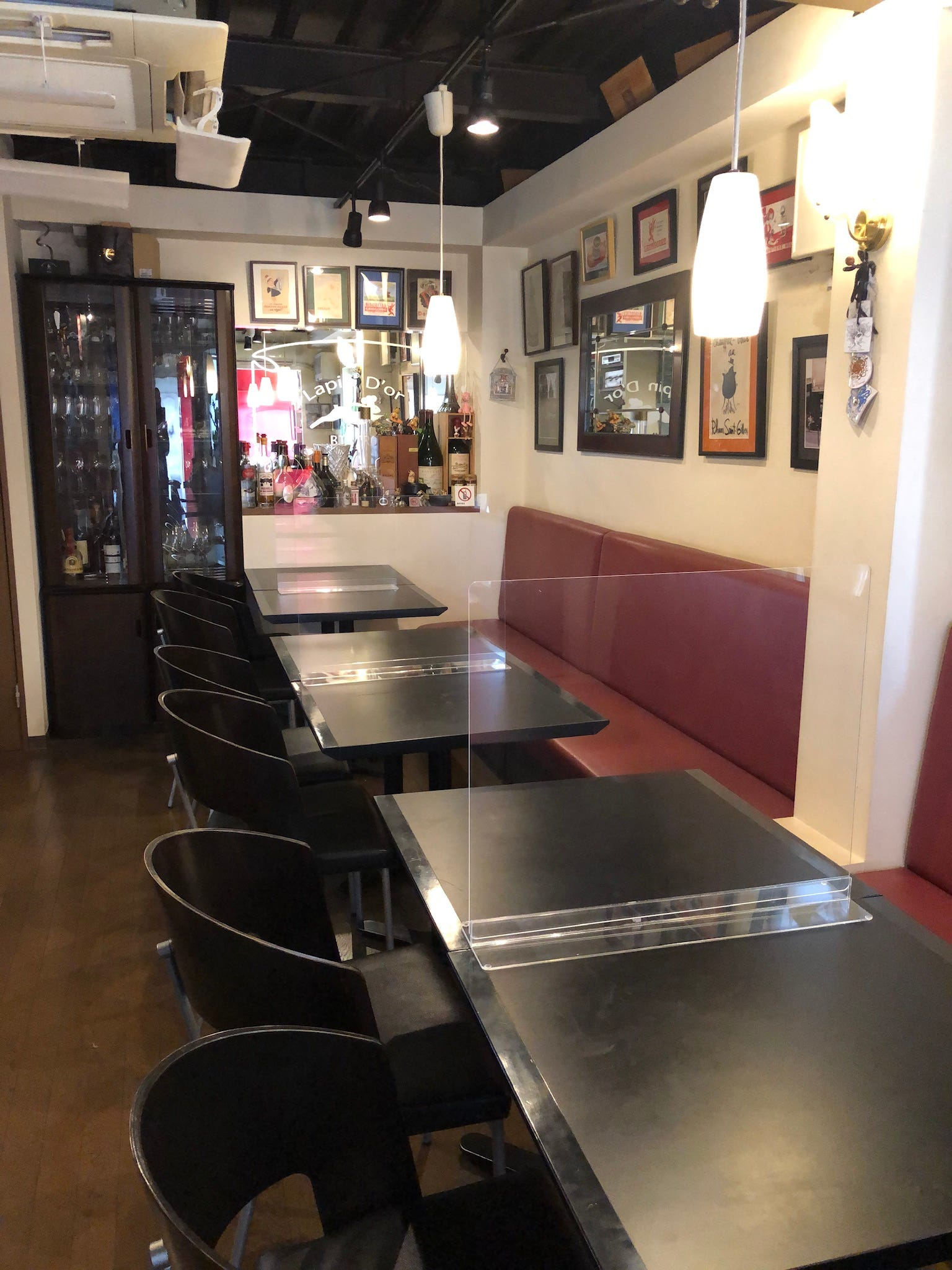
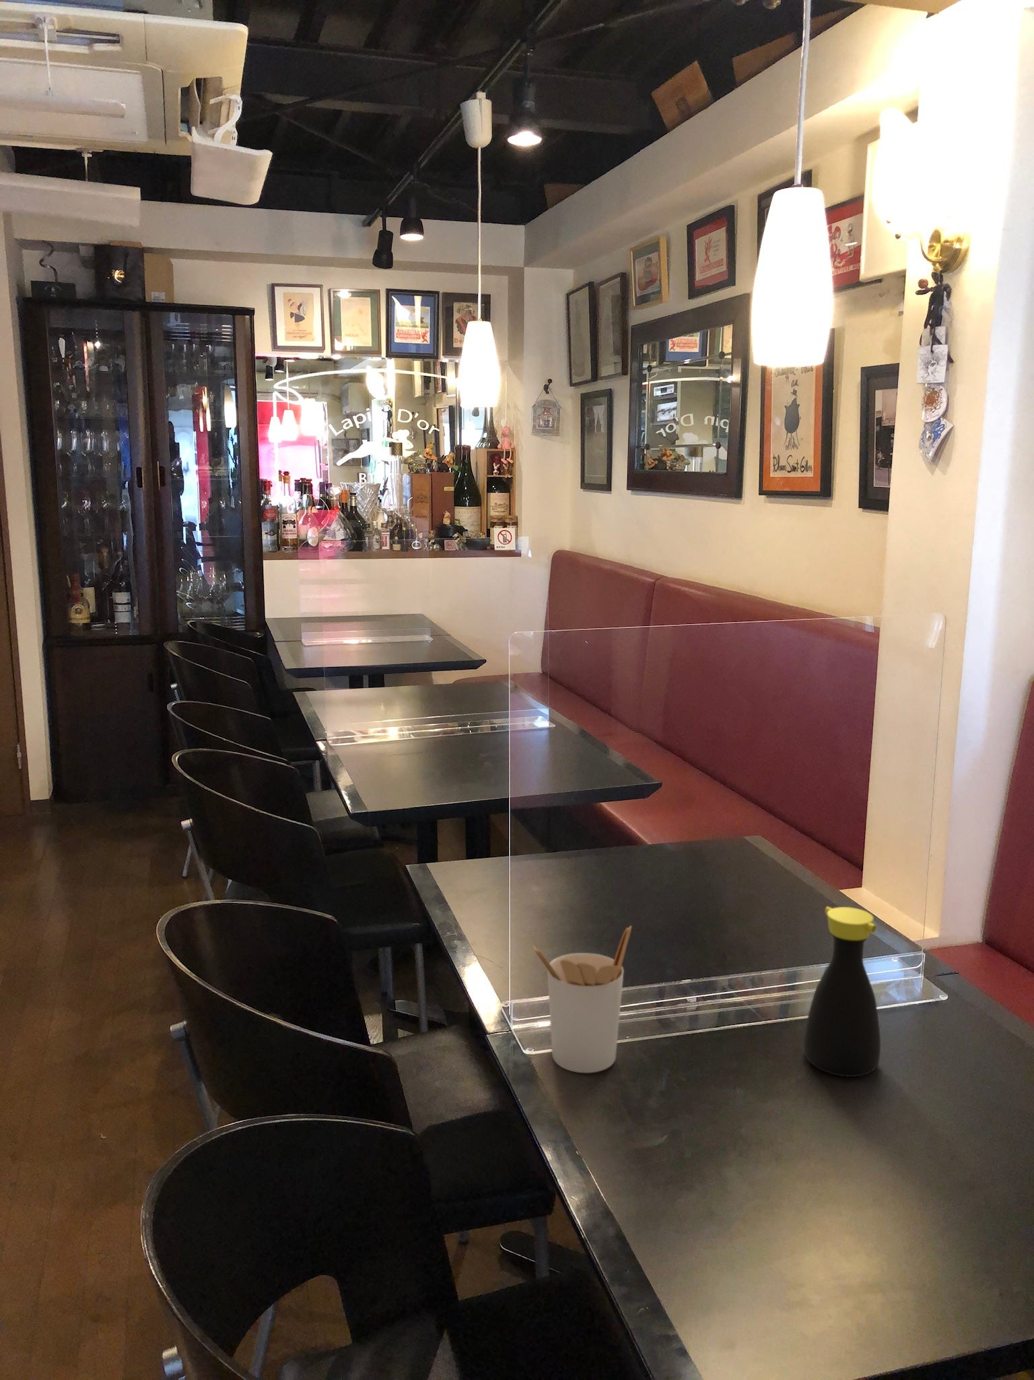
+ utensil holder [532,925,632,1074]
+ bottle [803,906,881,1078]
